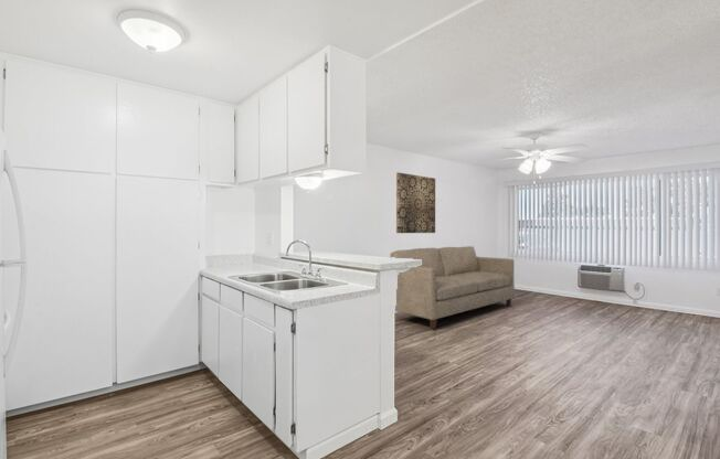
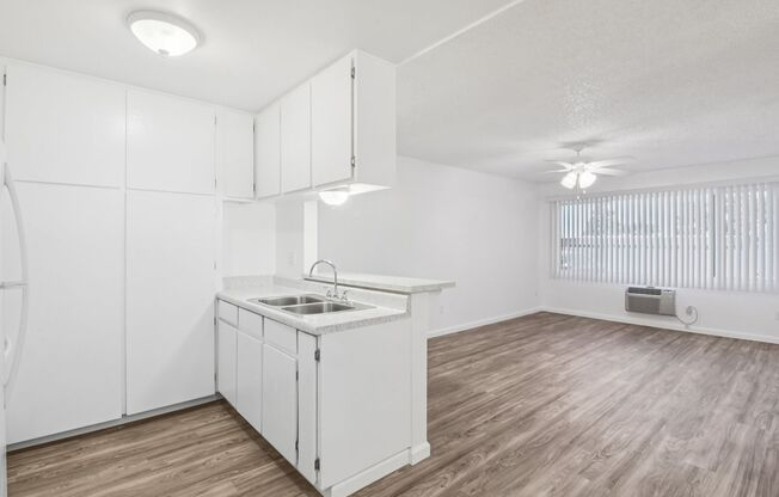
- wall art [395,171,436,234]
- sofa [389,245,516,330]
